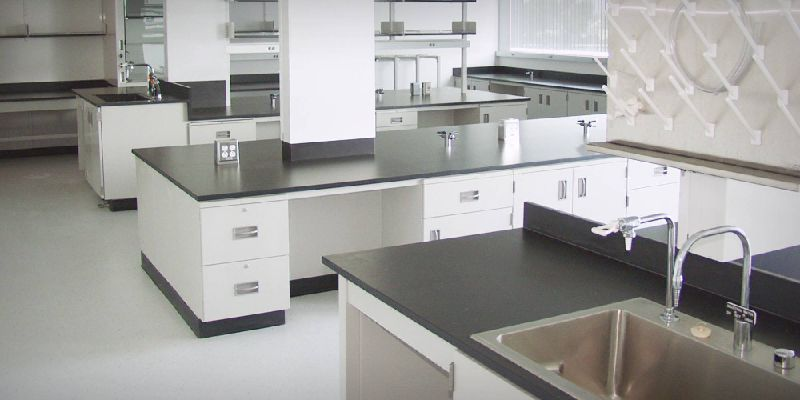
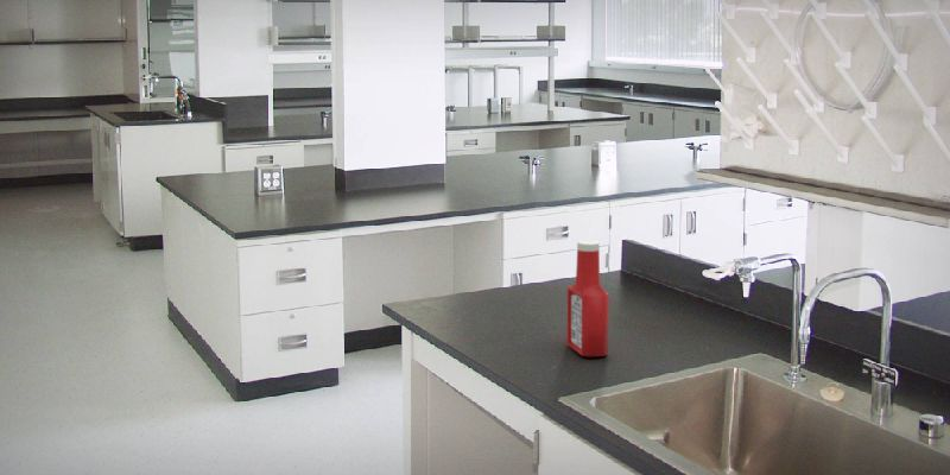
+ soap bottle [566,240,610,357]
